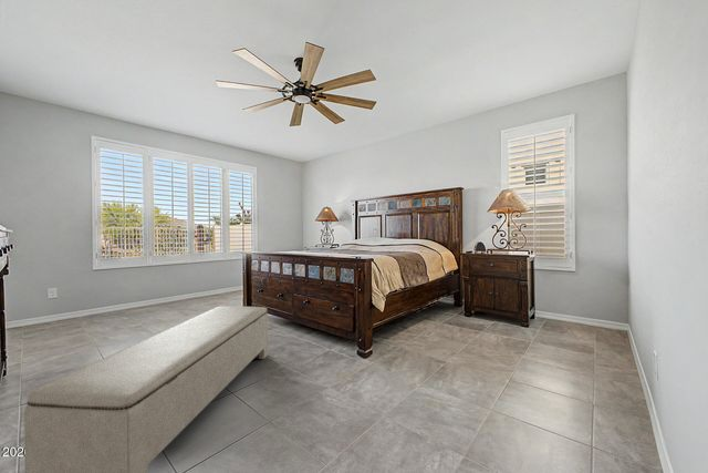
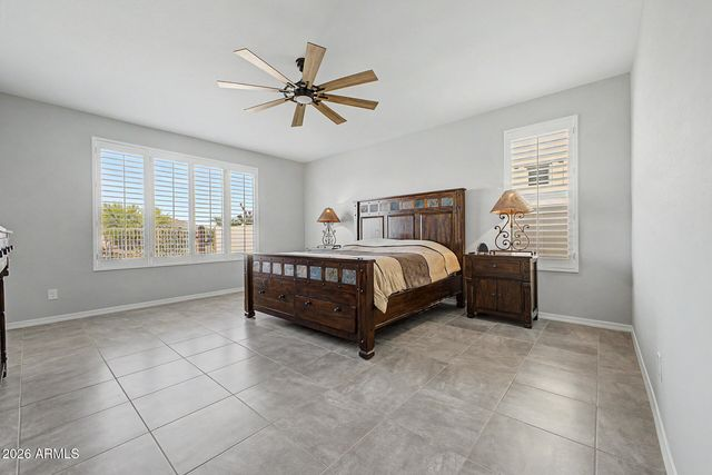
- bench [23,306,269,473]
